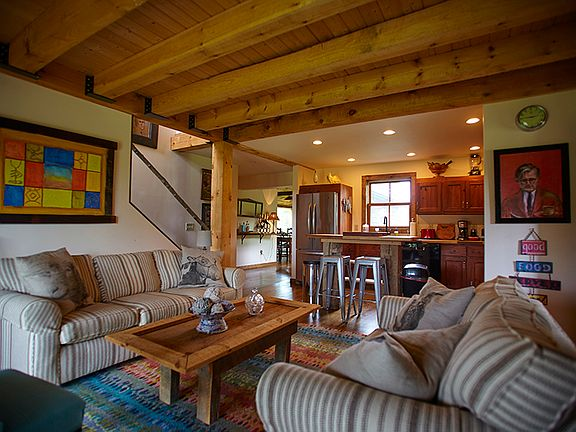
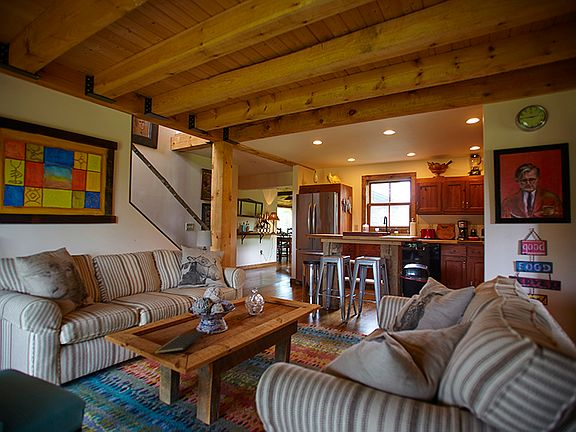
+ notepad [154,331,204,355]
